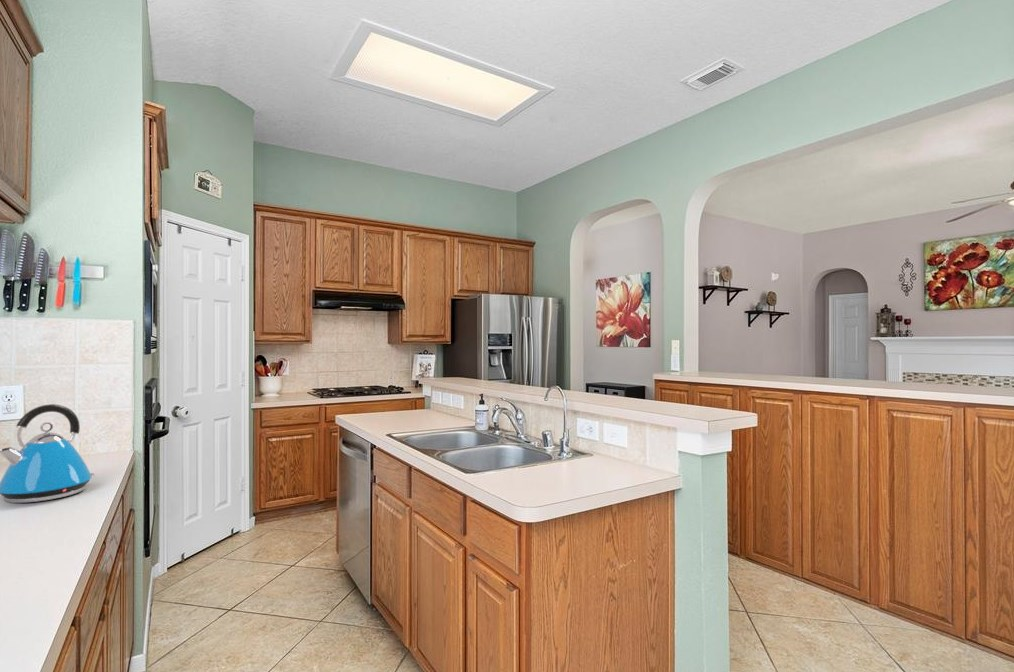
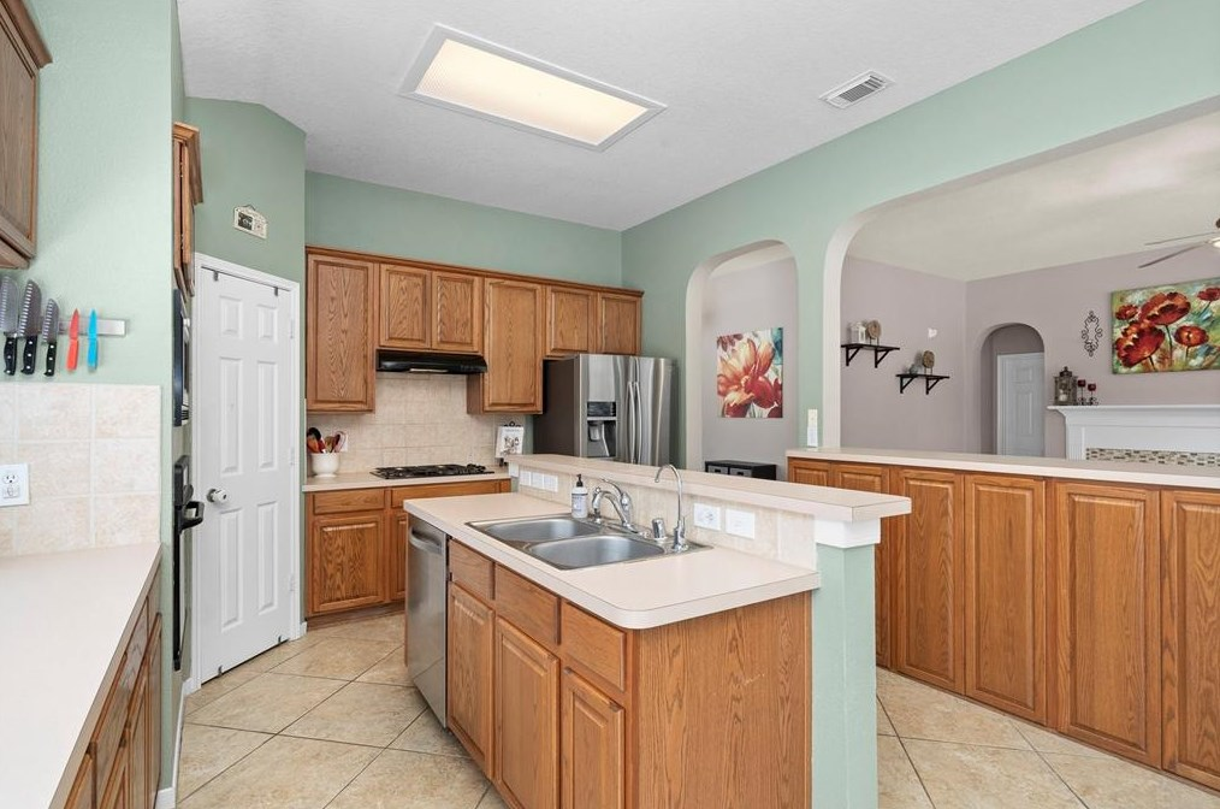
- kettle [0,403,96,504]
